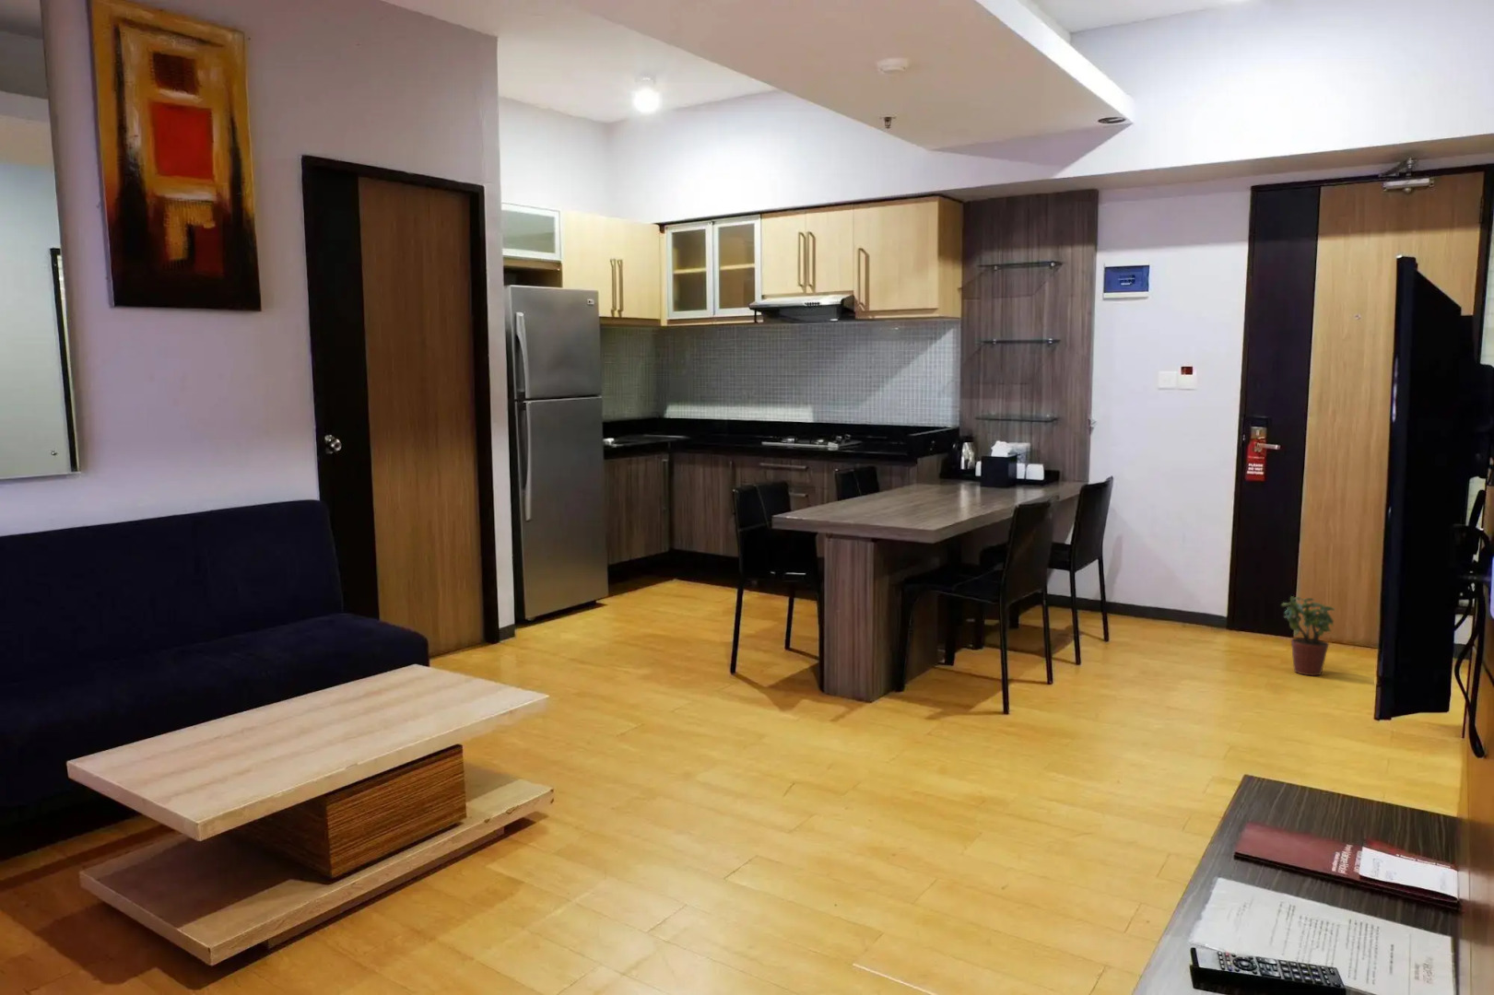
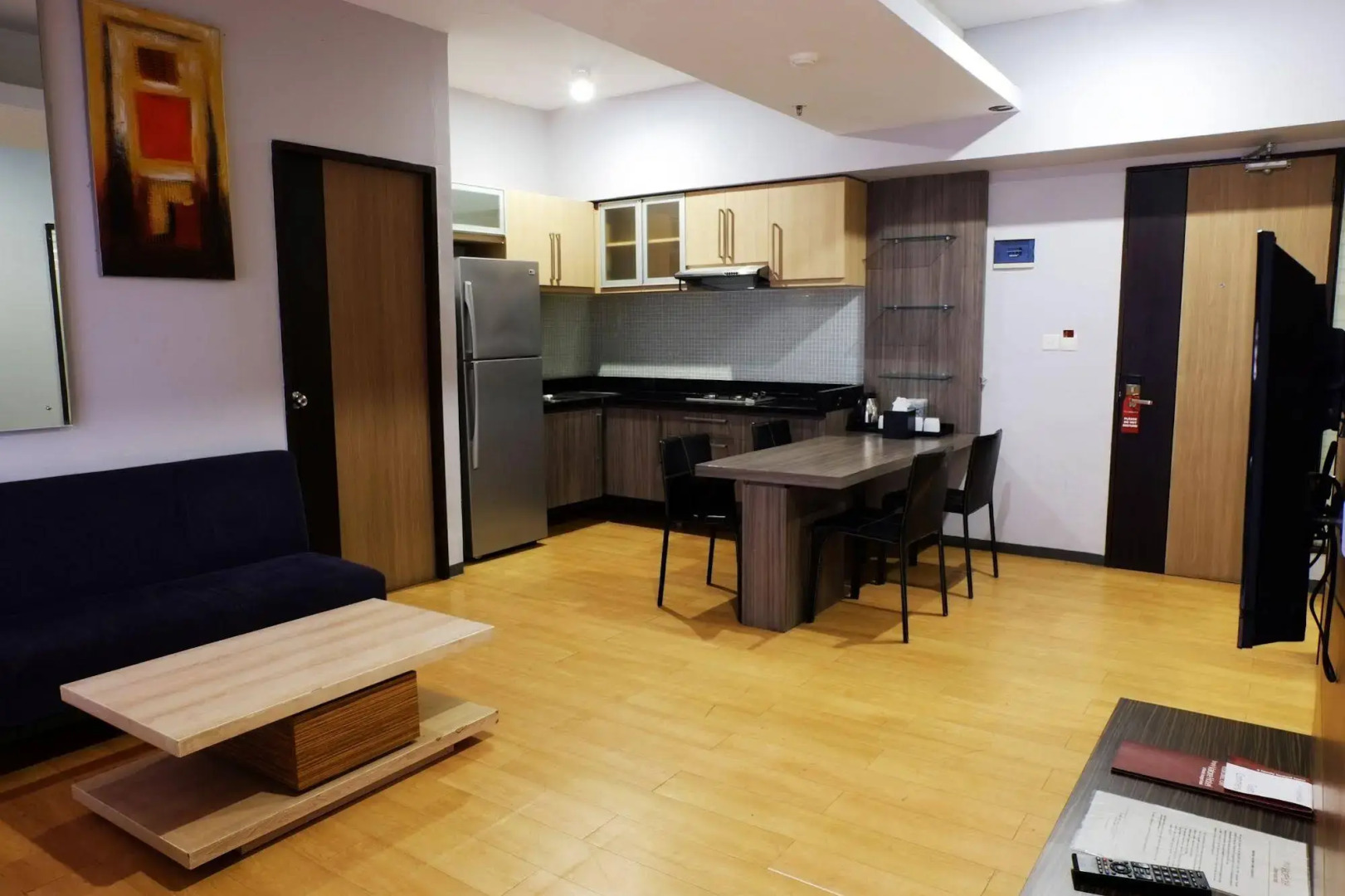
- potted plant [1281,595,1336,677]
